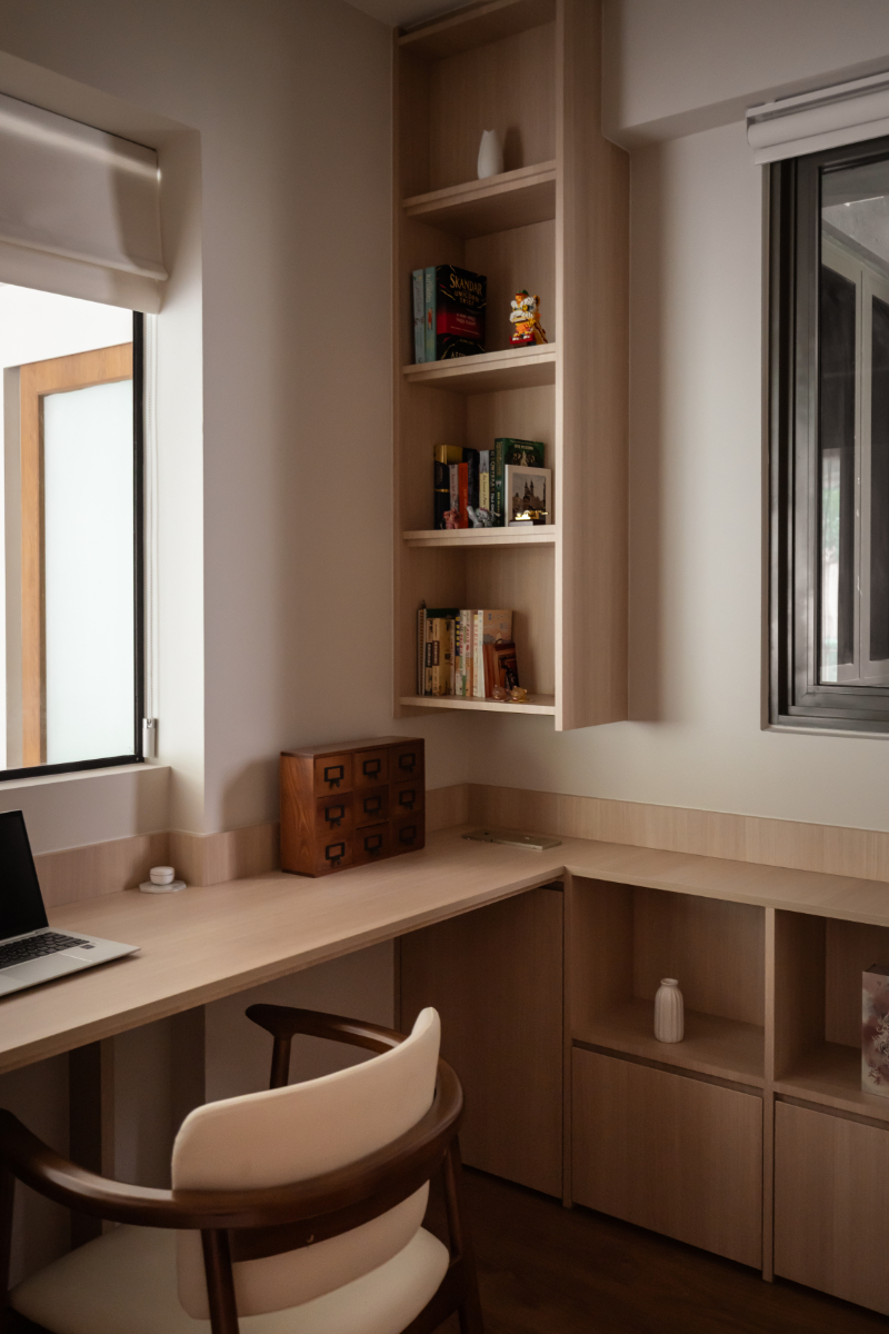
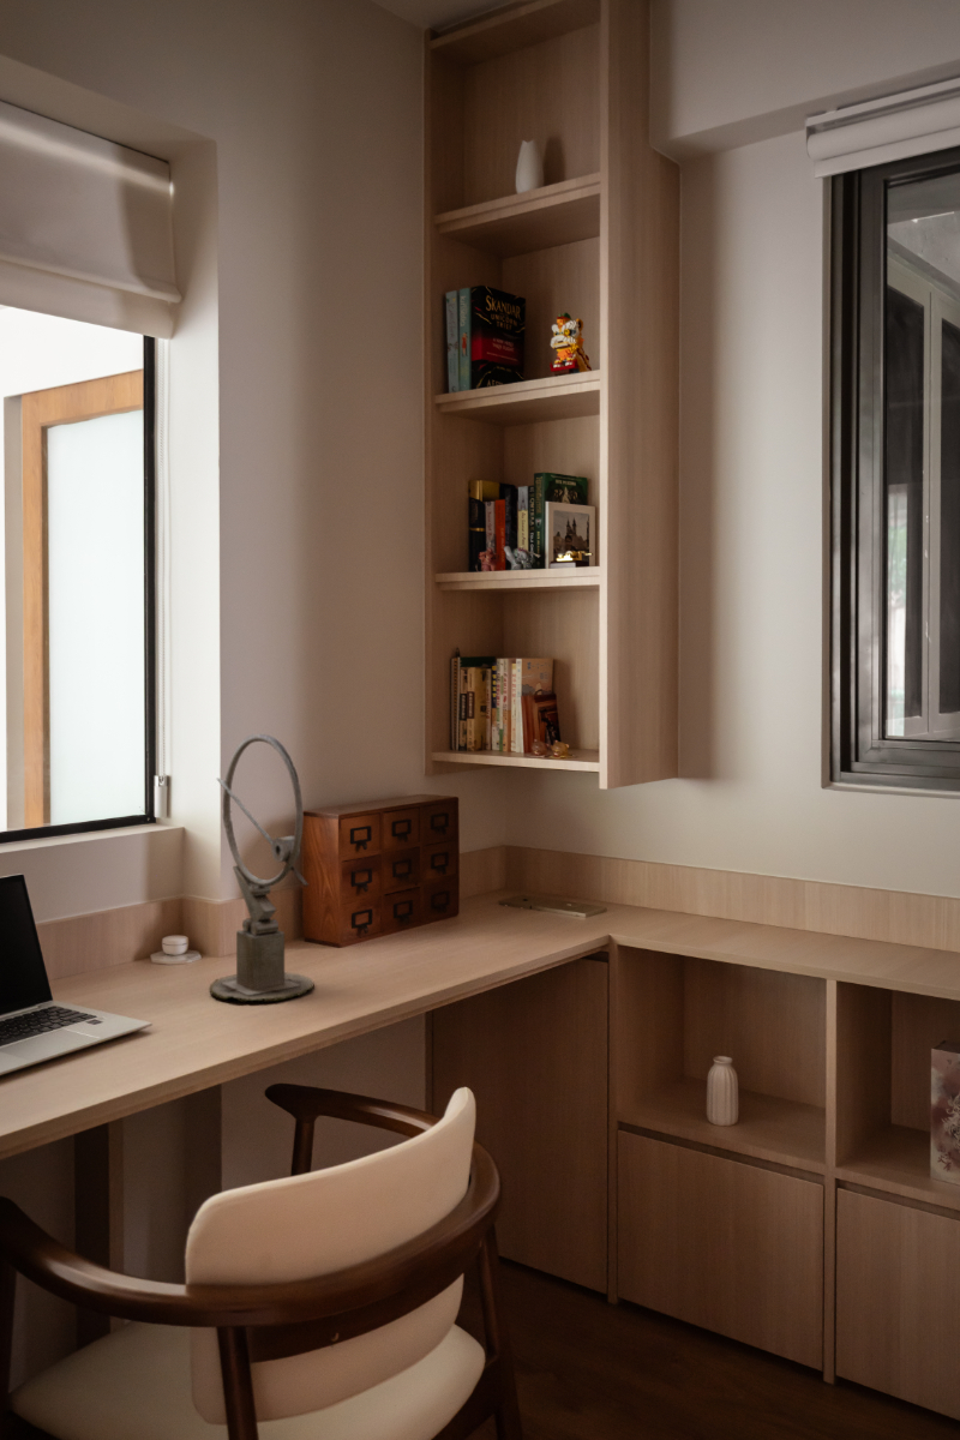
+ sundial [208,733,314,1002]
